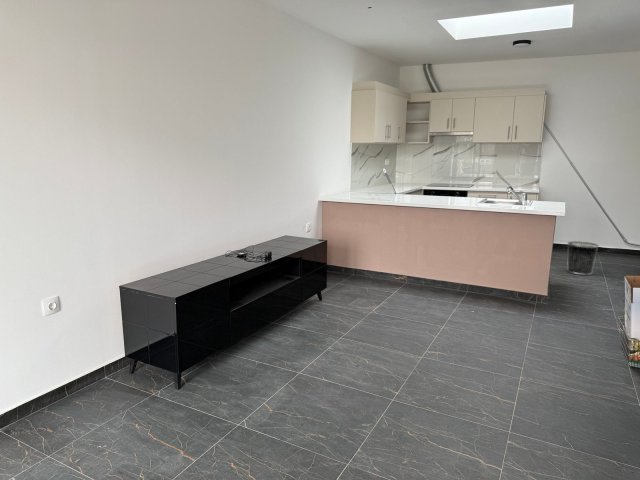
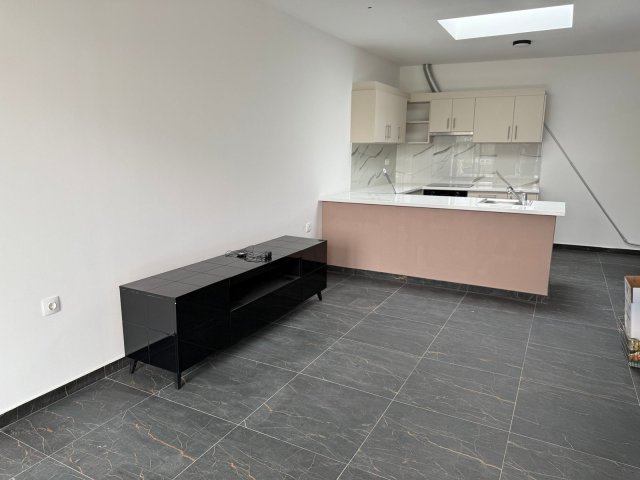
- waste bin [566,240,599,276]
